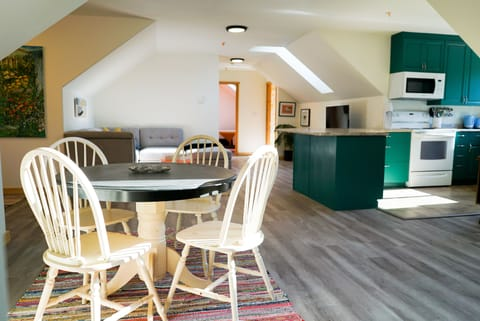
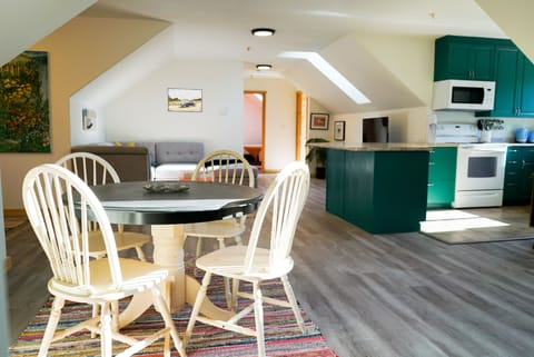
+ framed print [167,87,204,113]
